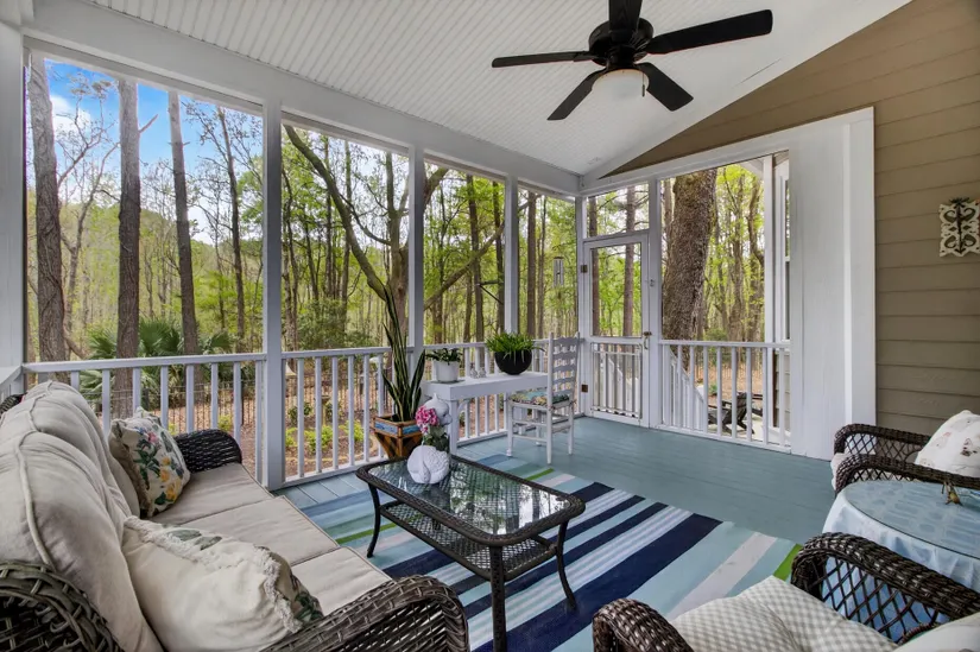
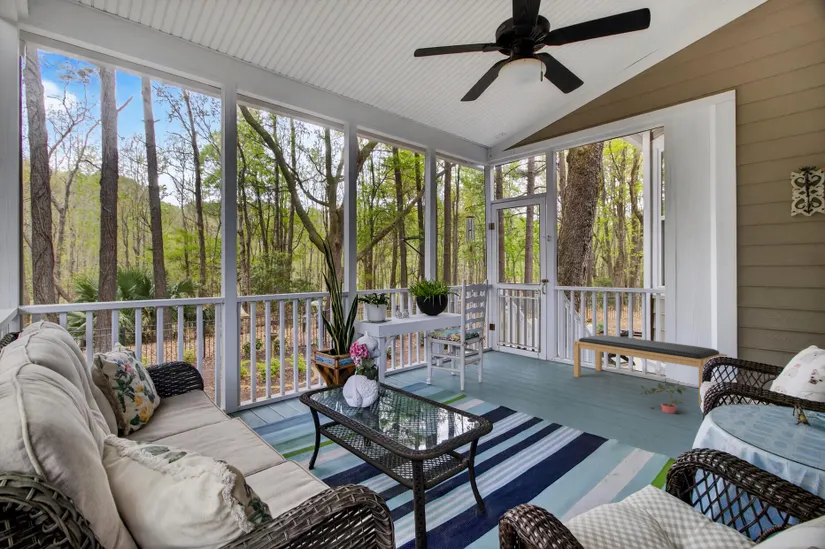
+ potted plant [640,381,689,415]
+ bench [573,334,728,407]
